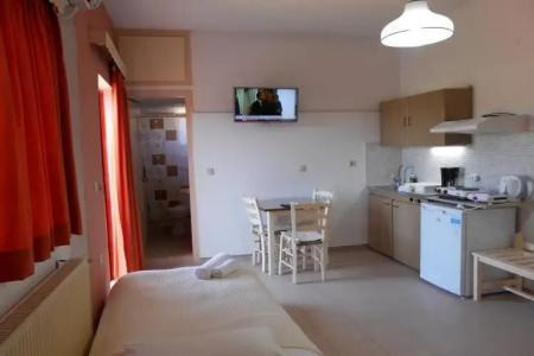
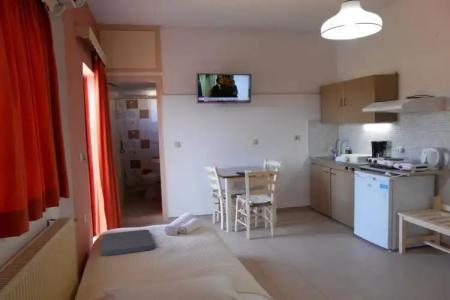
+ cushion [100,229,156,257]
